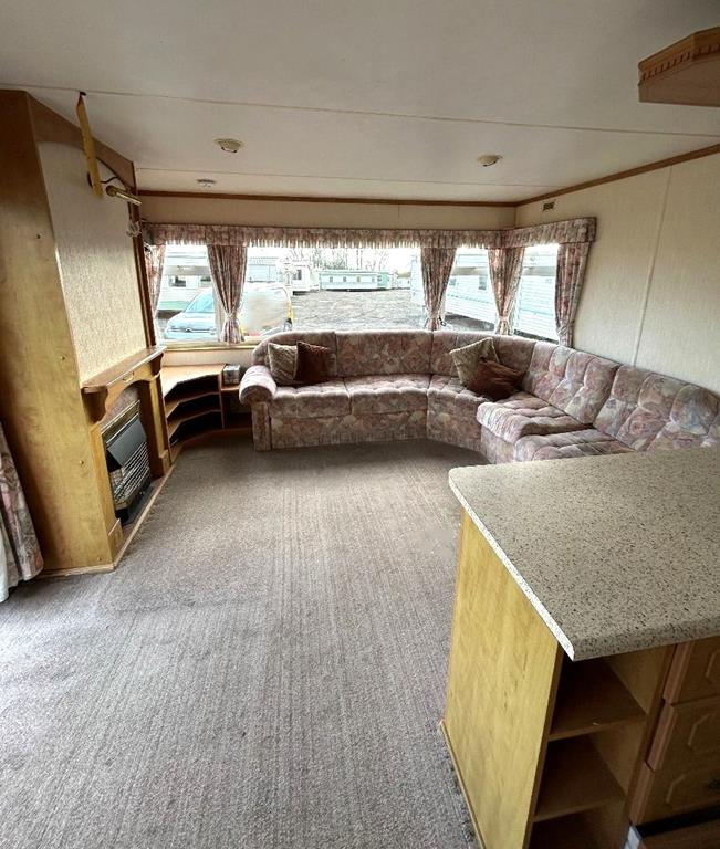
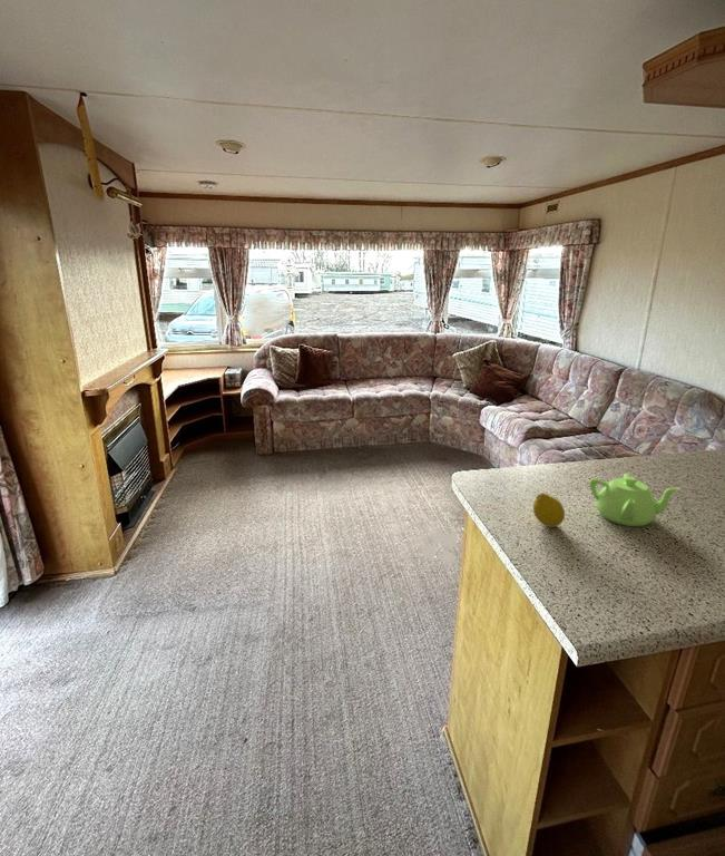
+ fruit [532,492,566,528]
+ teapot [588,473,682,527]
